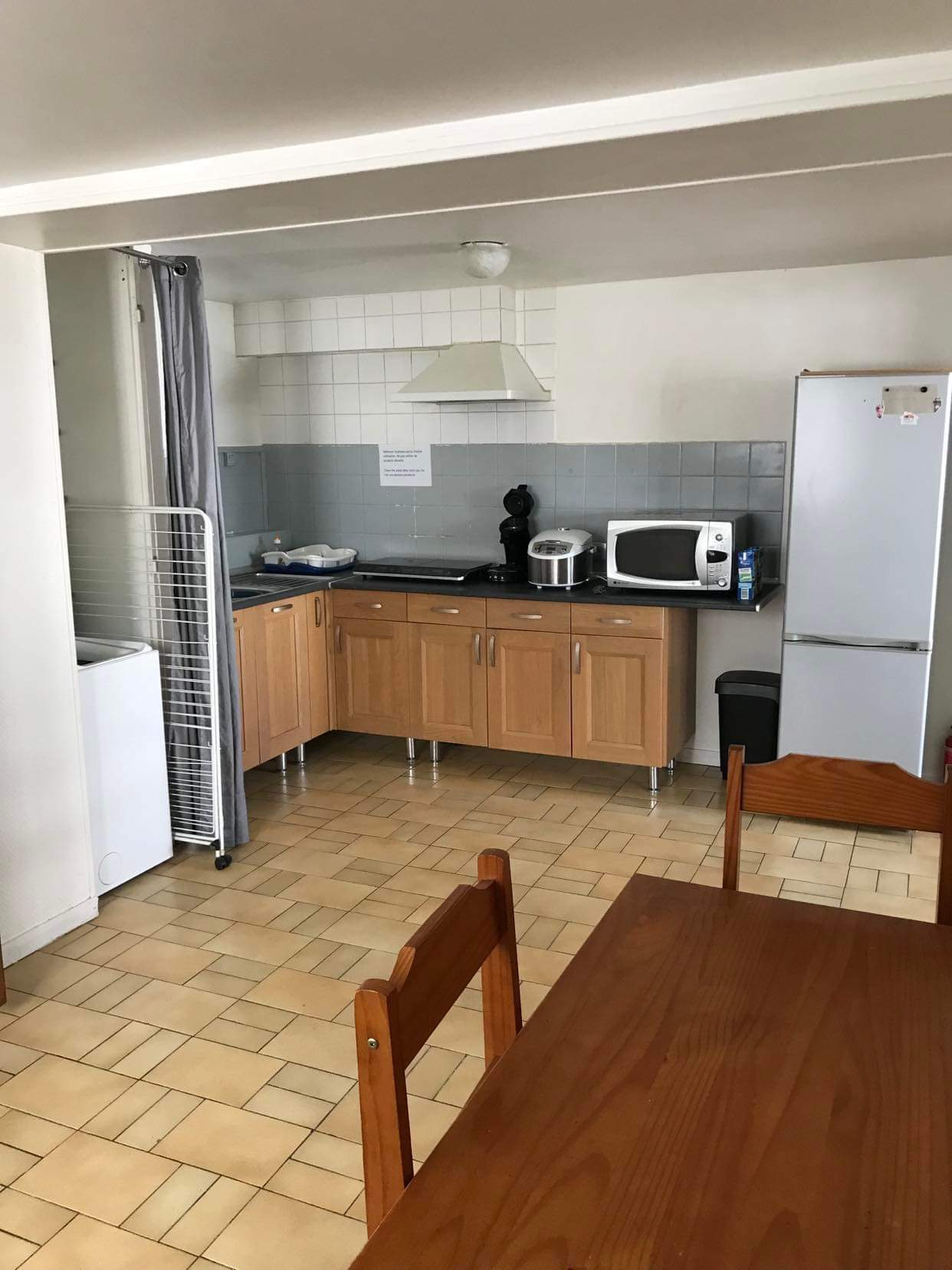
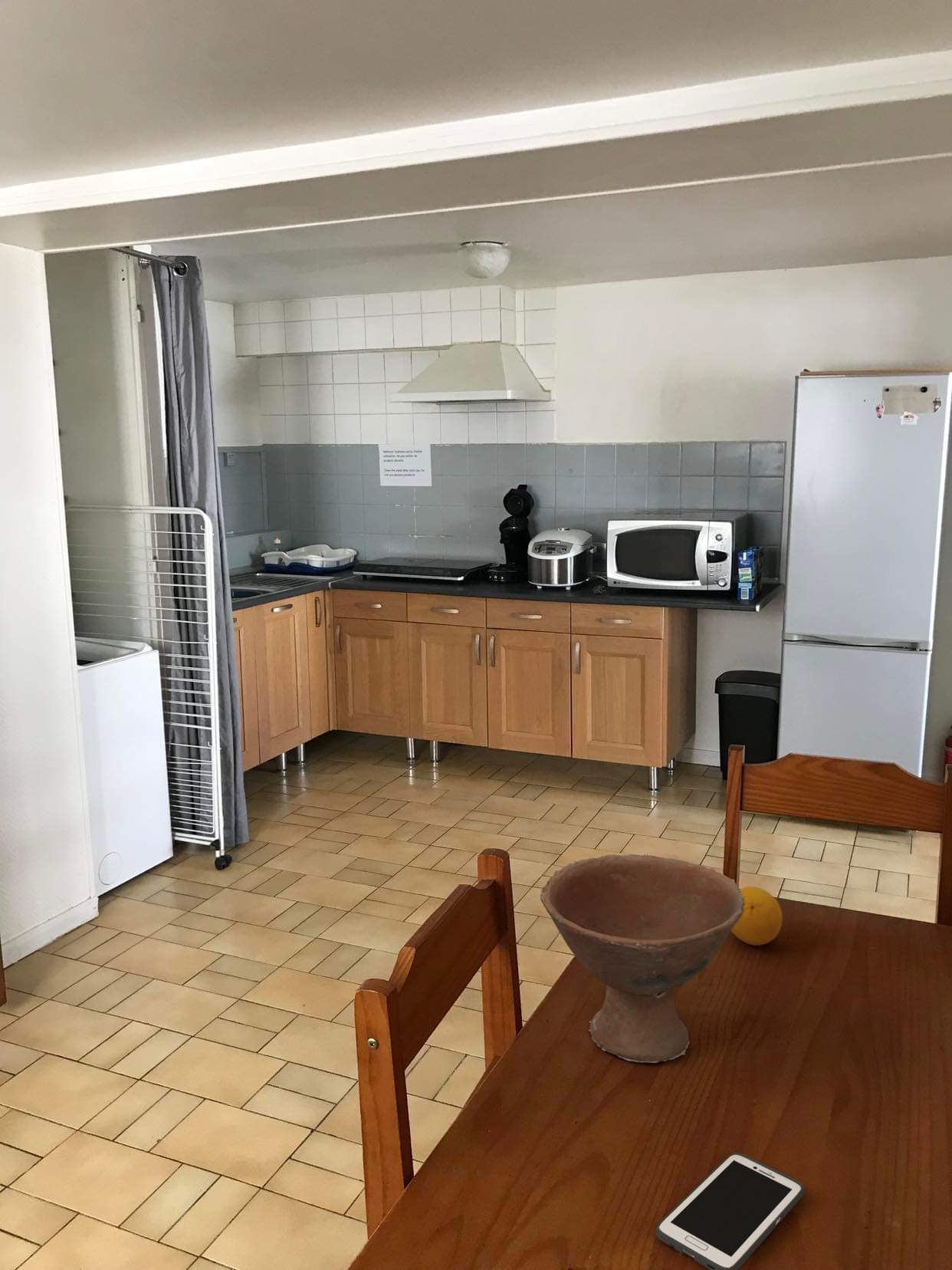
+ cell phone [655,1152,805,1270]
+ fruit [730,886,783,946]
+ bowl [540,853,745,1064]
